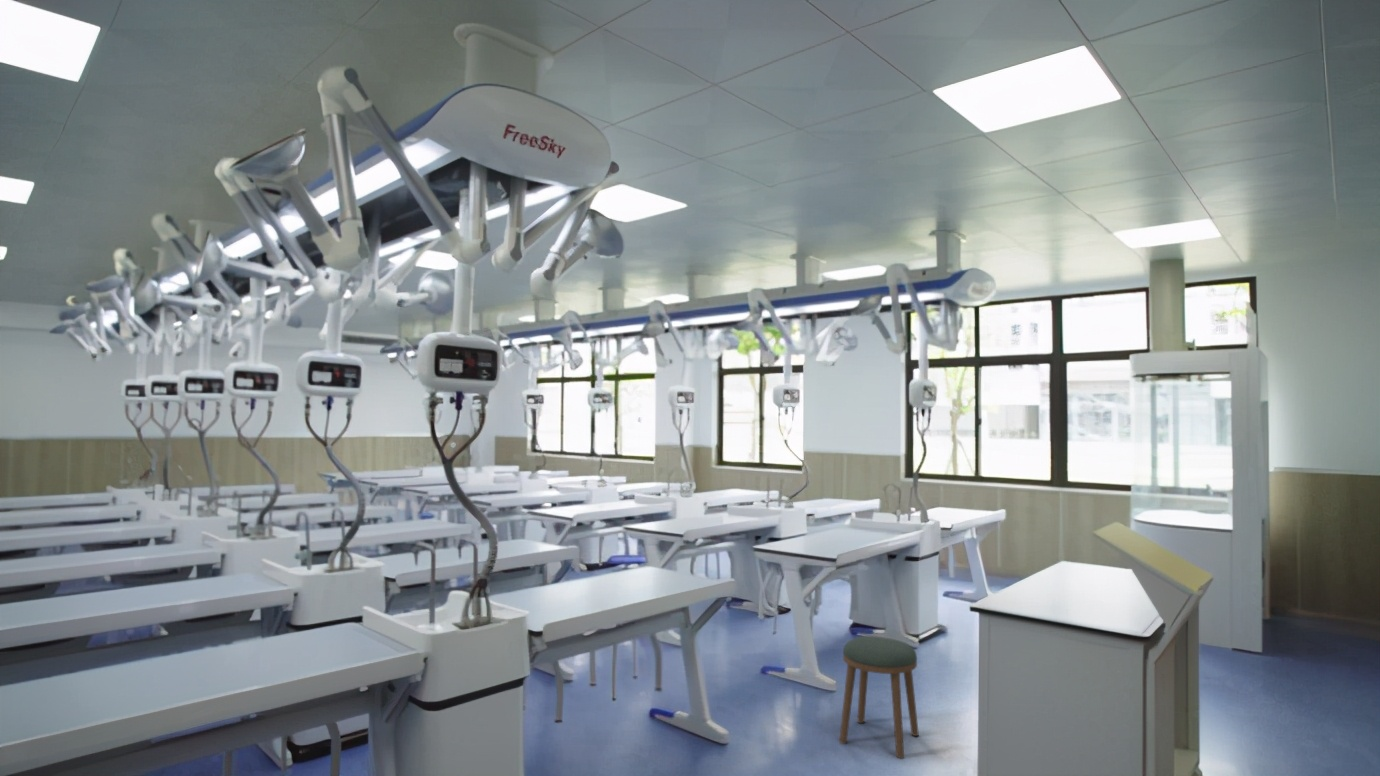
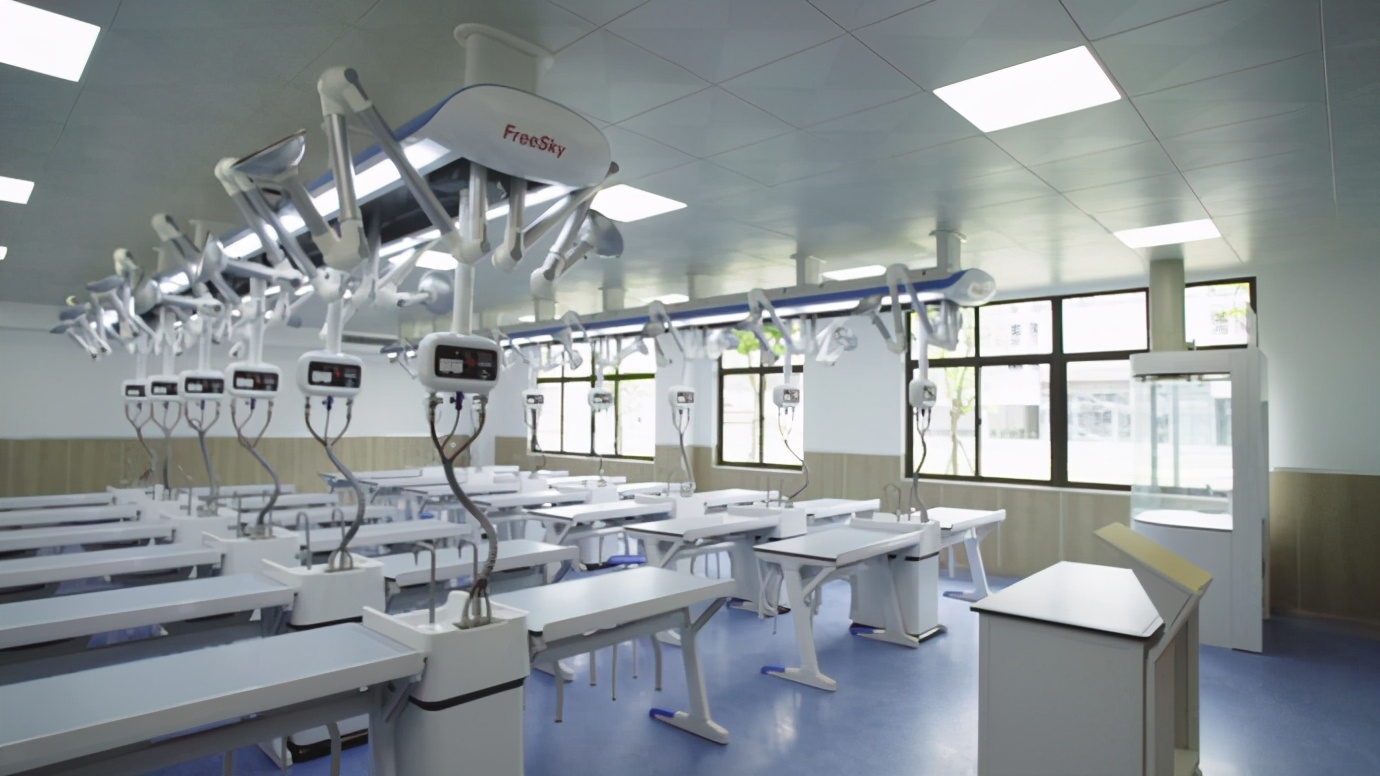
- stool [838,635,920,759]
